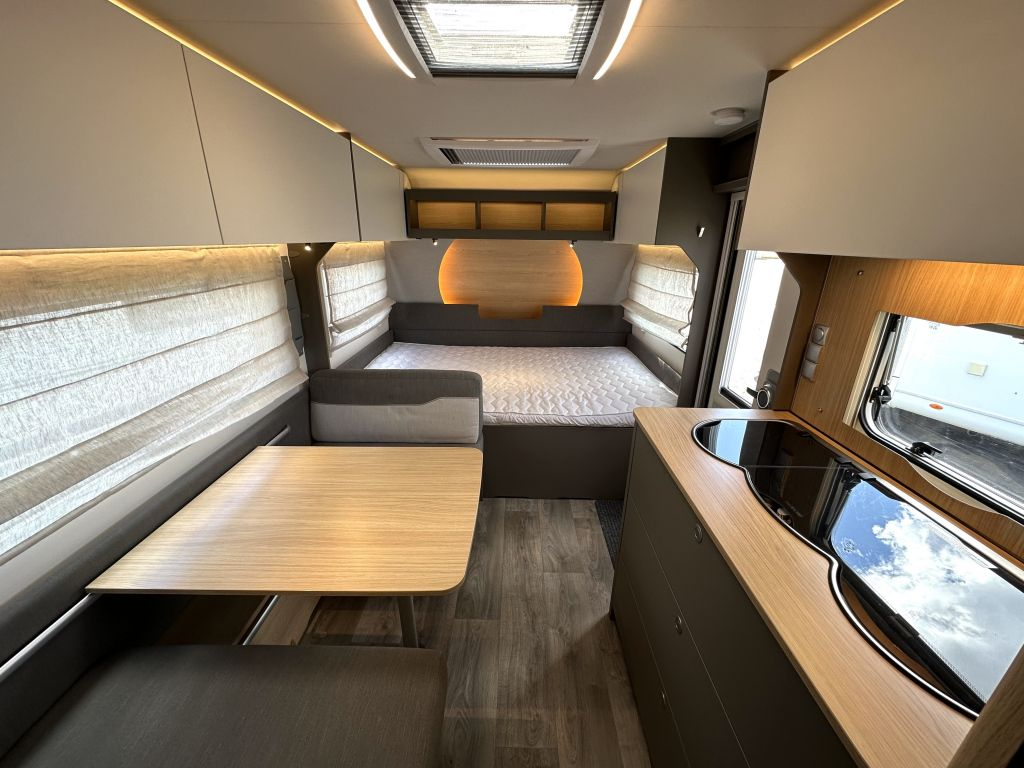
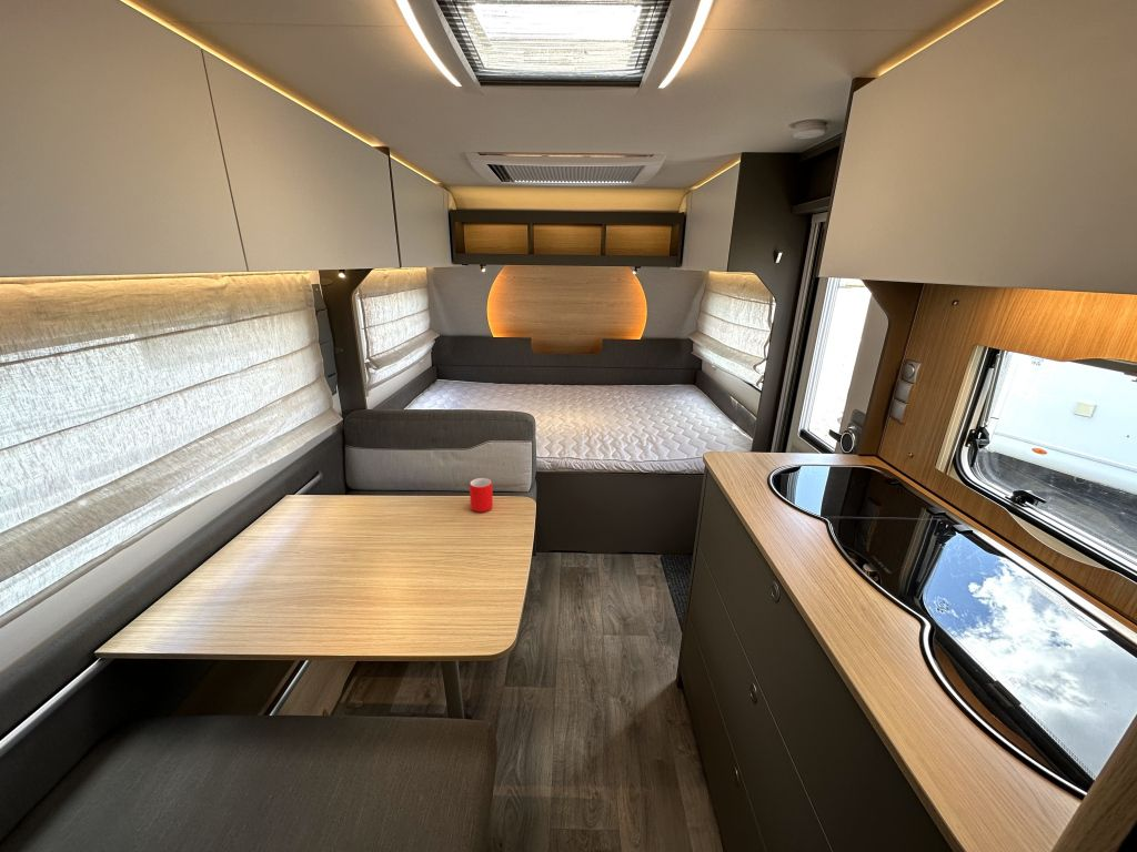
+ mug [469,477,494,513]
